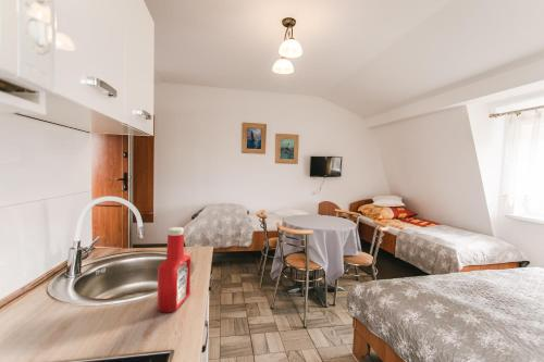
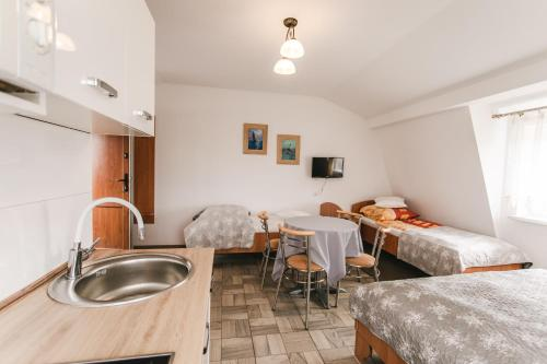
- soap bottle [157,226,191,313]
